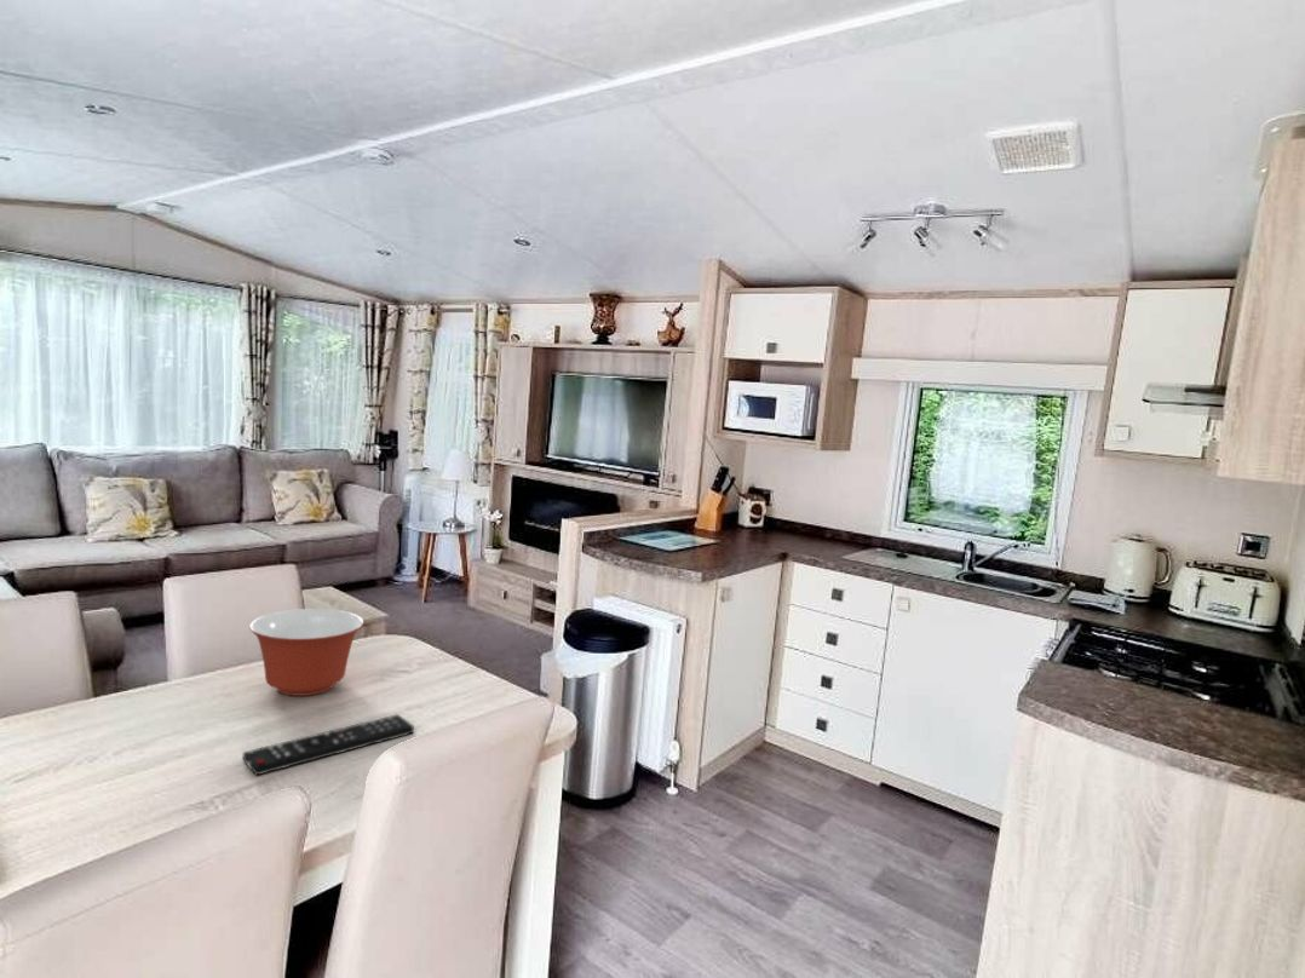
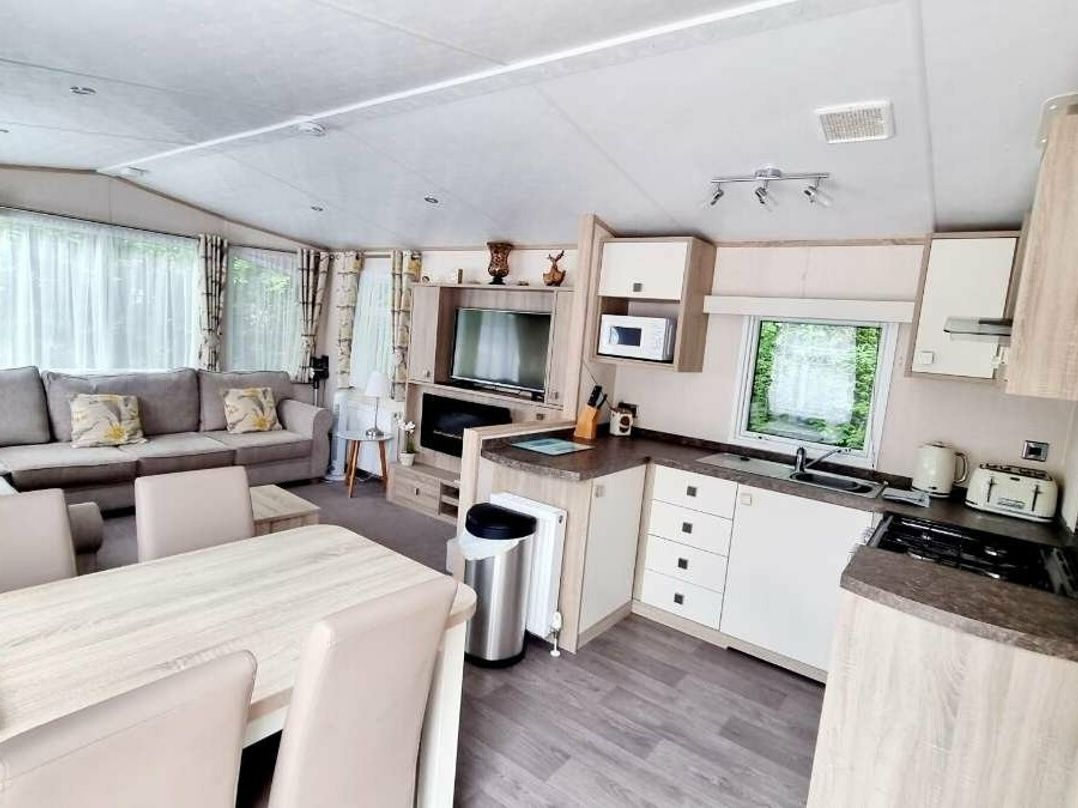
- remote control [242,713,415,777]
- mixing bowl [248,608,366,697]
